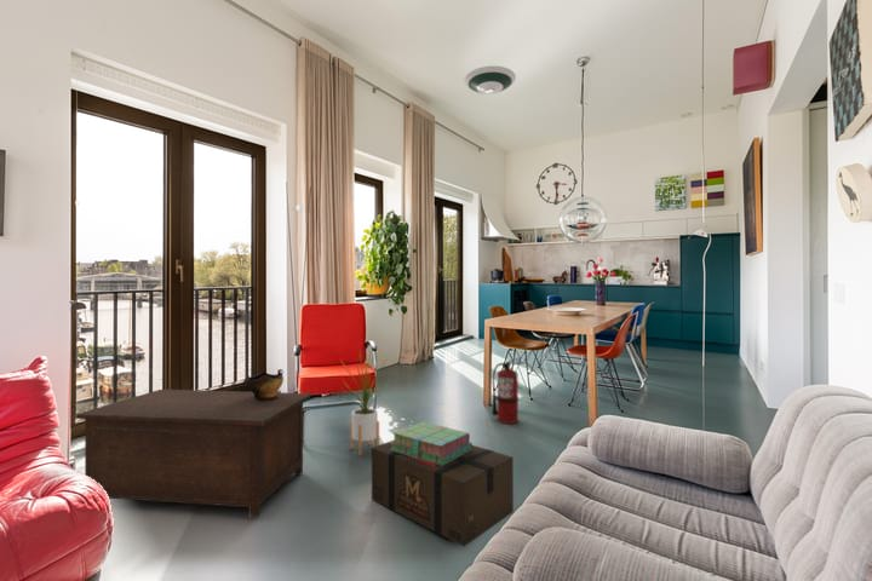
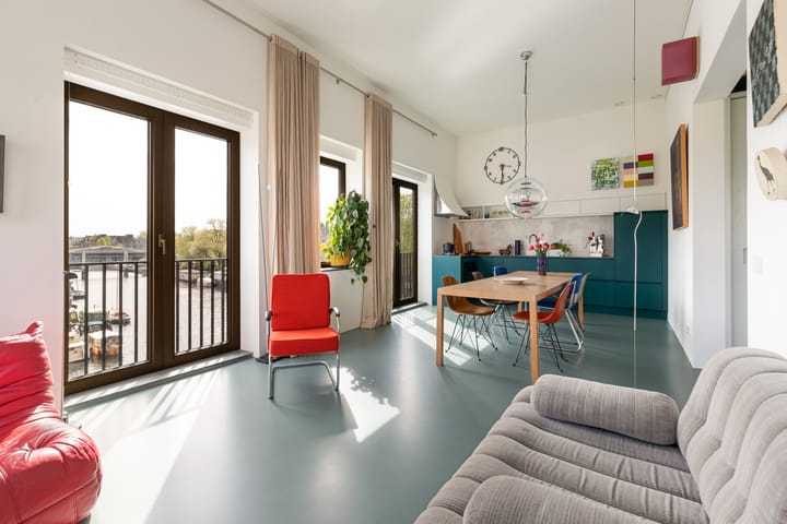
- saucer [464,65,517,96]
- stack of books [390,421,474,466]
- decorative bowl [242,368,285,401]
- cardboard box [371,439,515,547]
- house plant [339,349,389,456]
- cabinet [75,389,312,519]
- fire extinguisher [490,356,523,425]
